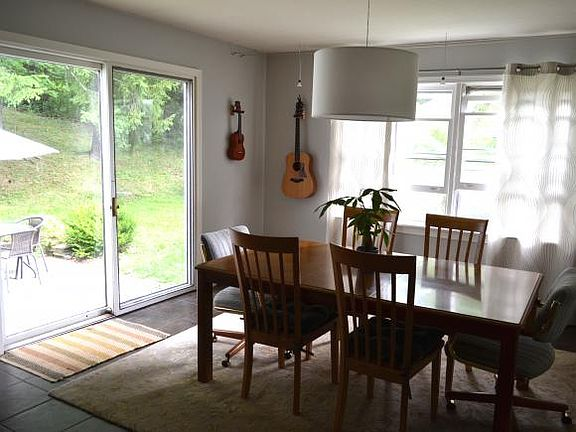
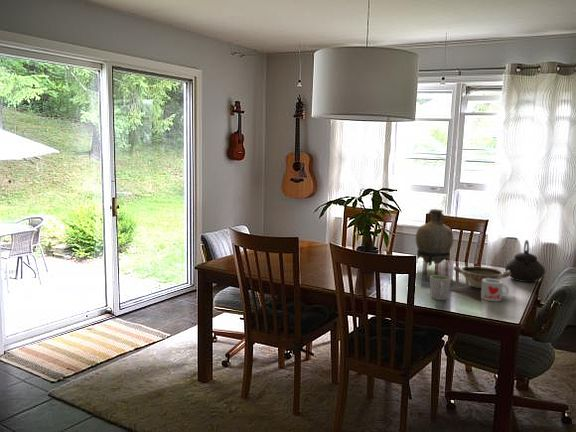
+ vase [415,208,454,271]
+ mug [480,279,510,302]
+ mug [429,274,452,301]
+ bowl [452,265,511,289]
+ teapot [504,239,546,283]
